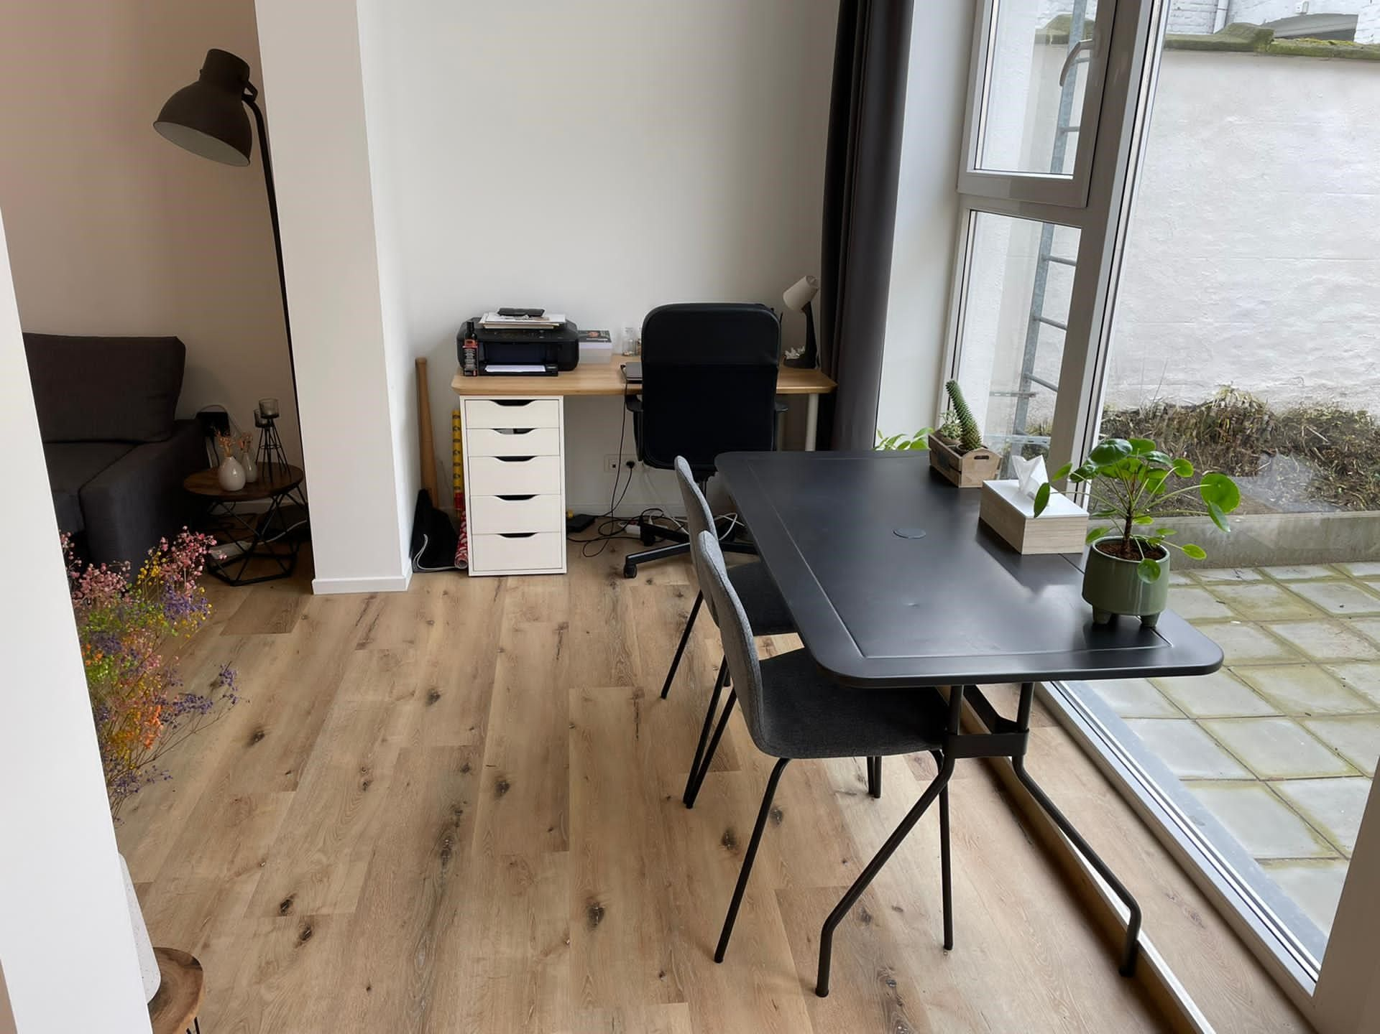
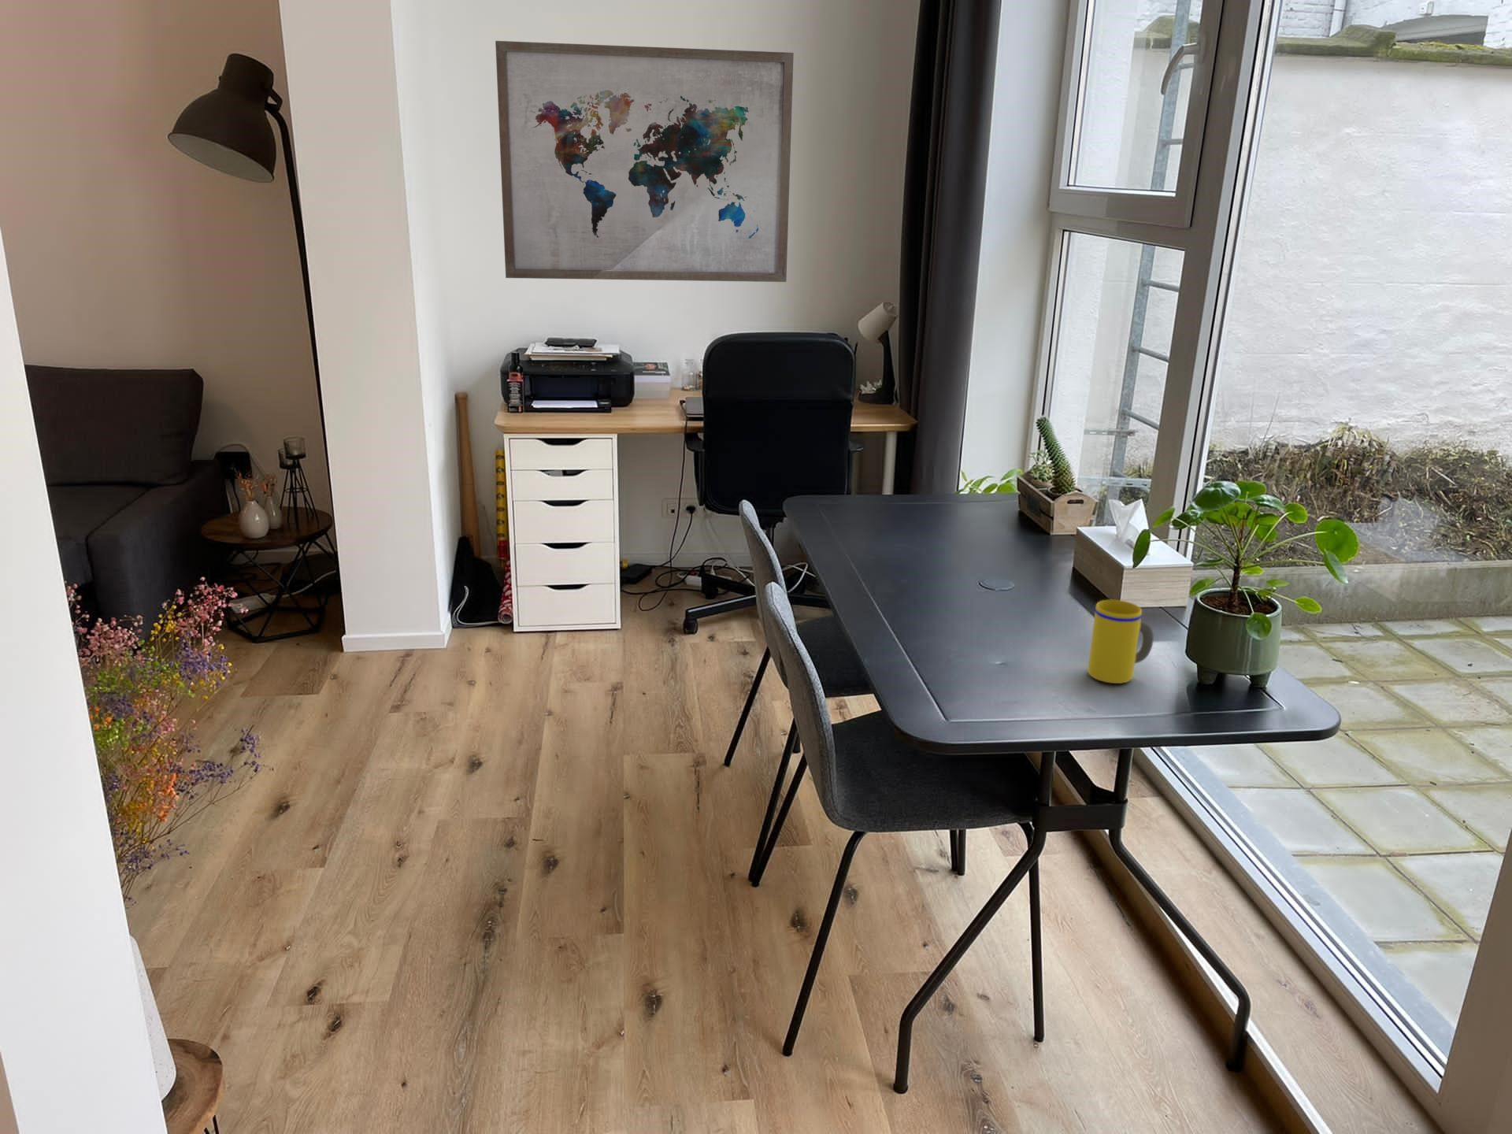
+ wall art [494,40,794,282]
+ mug [1087,599,1155,685]
